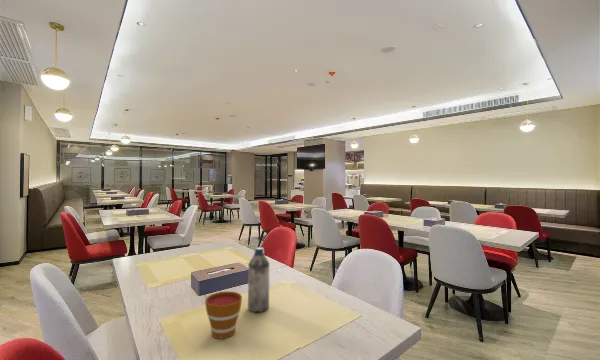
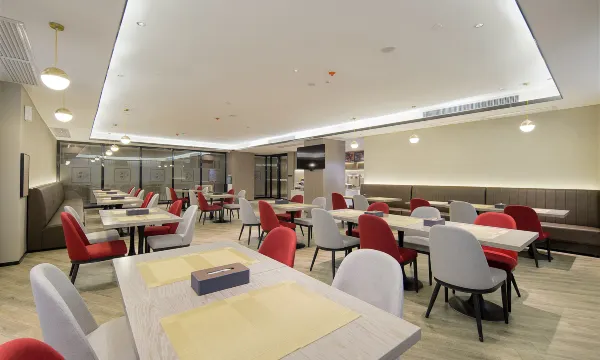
- cup [204,290,243,340]
- water bottle [247,246,270,313]
